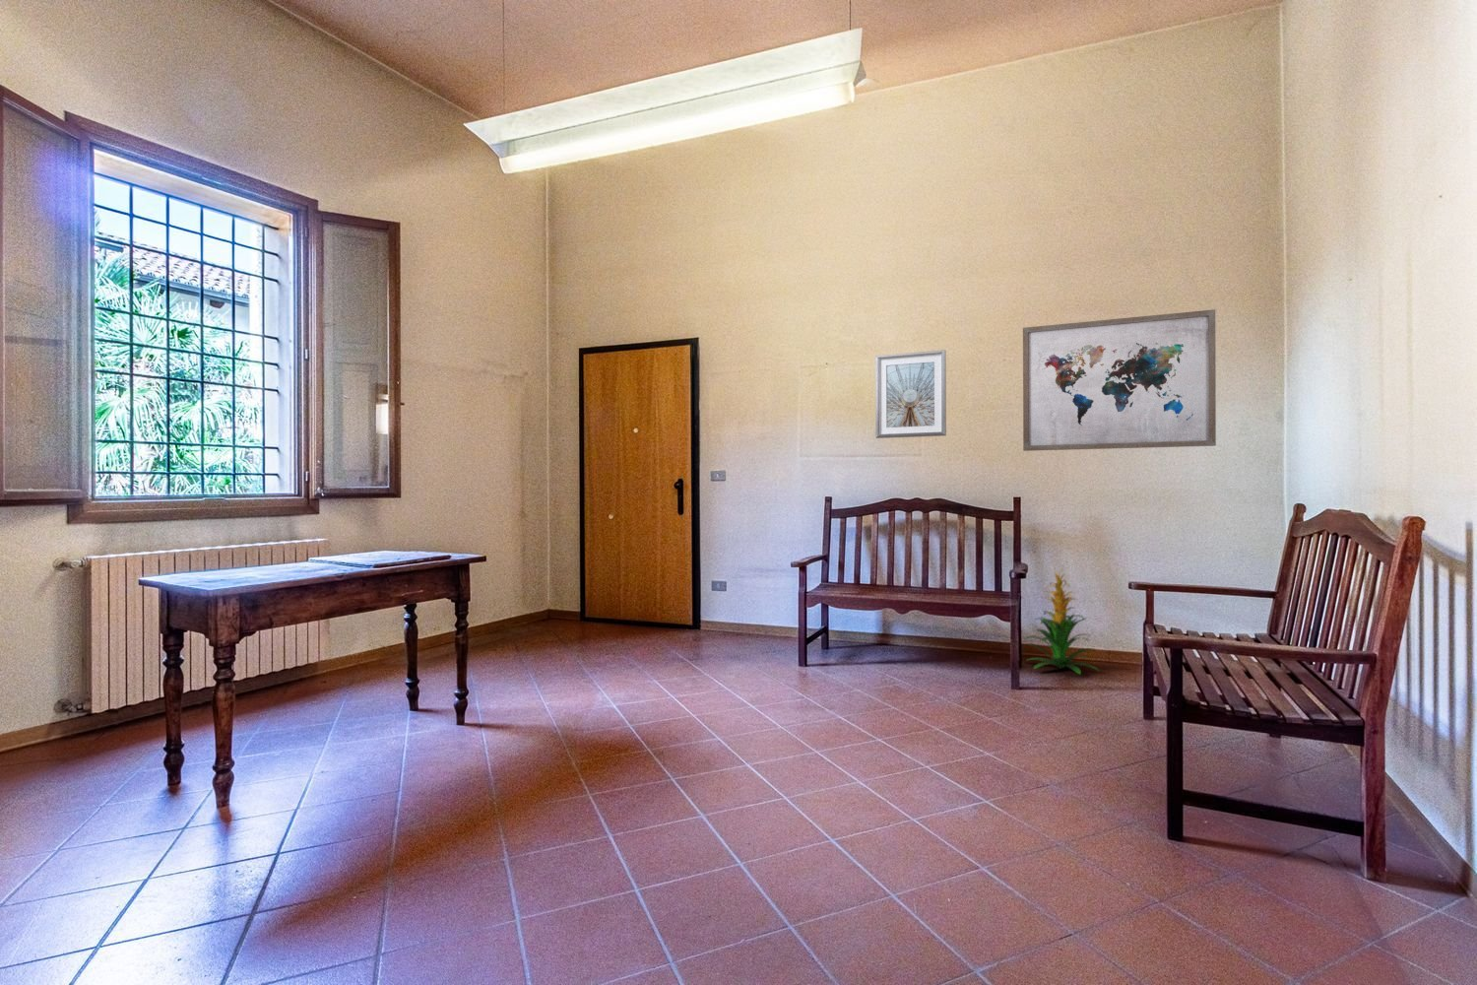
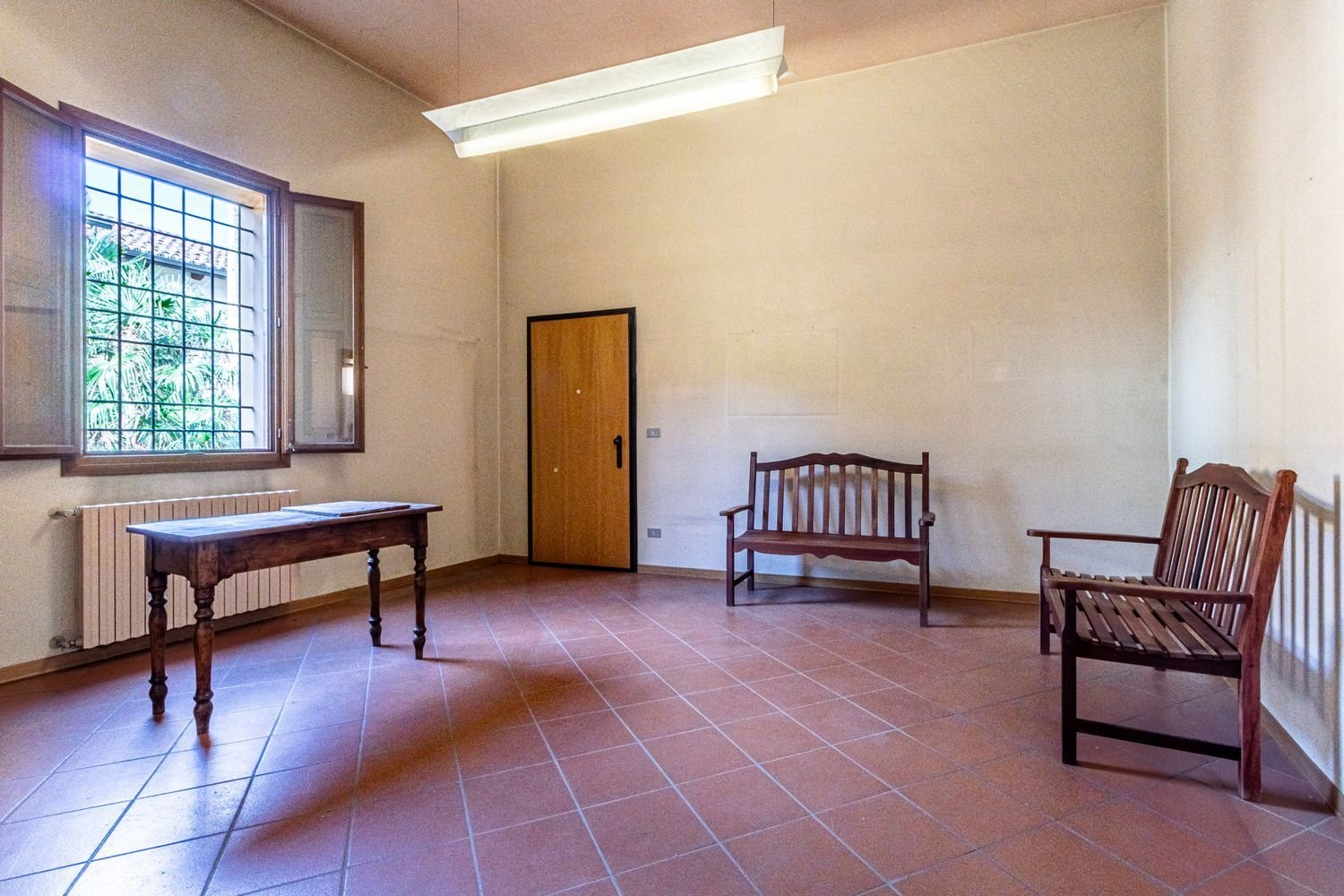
- wall art [1022,308,1217,452]
- indoor plant [1022,569,1101,676]
- picture frame [875,348,947,440]
